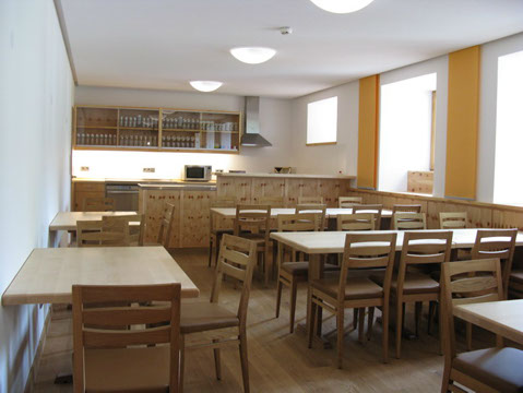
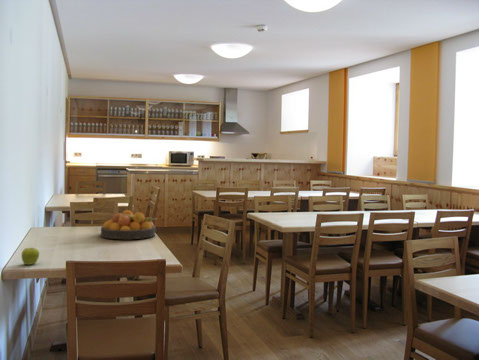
+ fruit bowl [100,209,158,240]
+ fruit [20,247,40,266]
